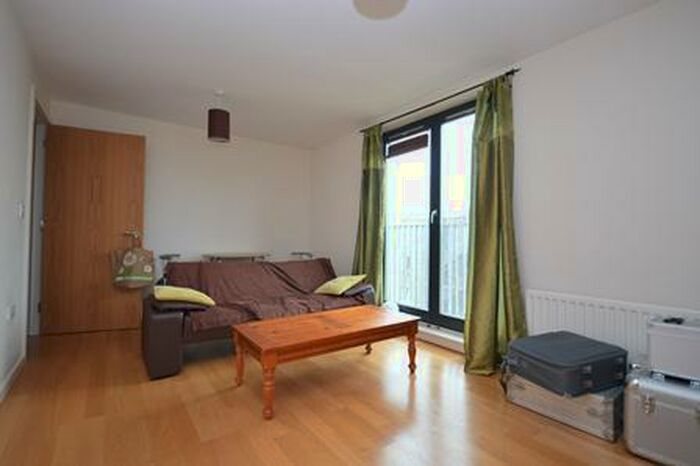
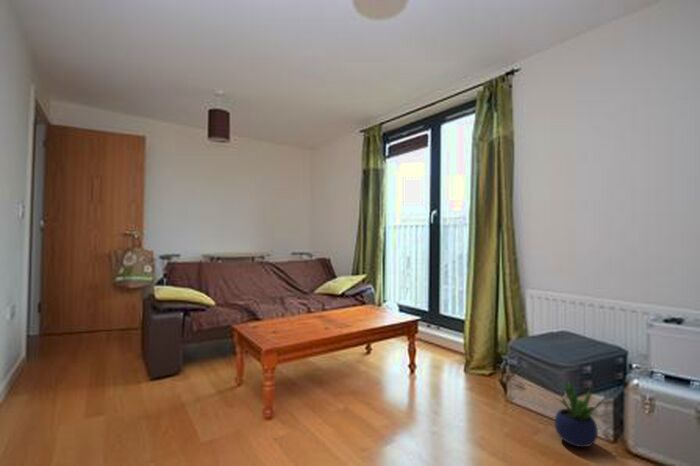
+ potted plant [553,379,607,448]
